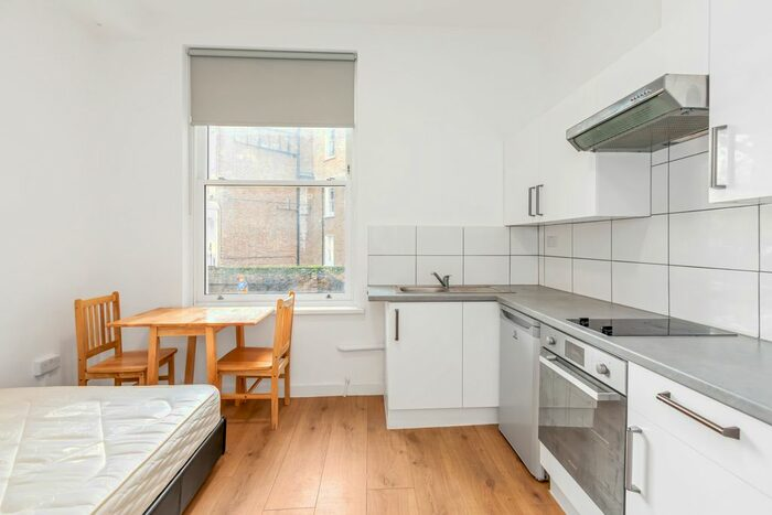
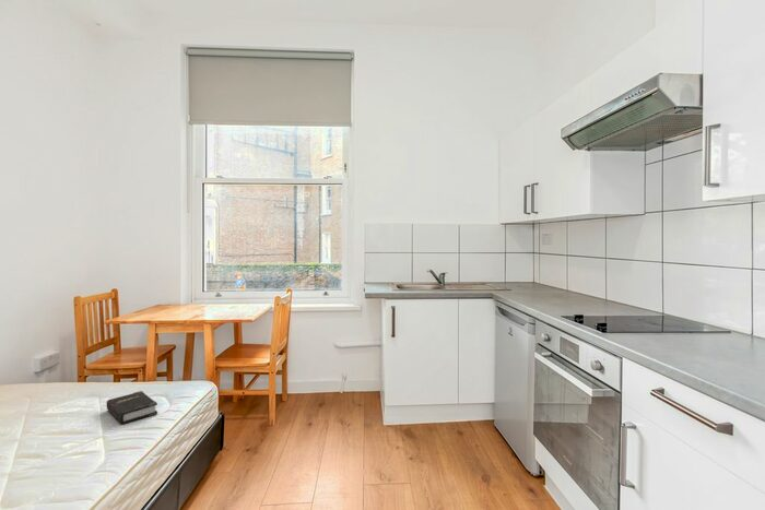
+ hardback book [106,390,158,425]
